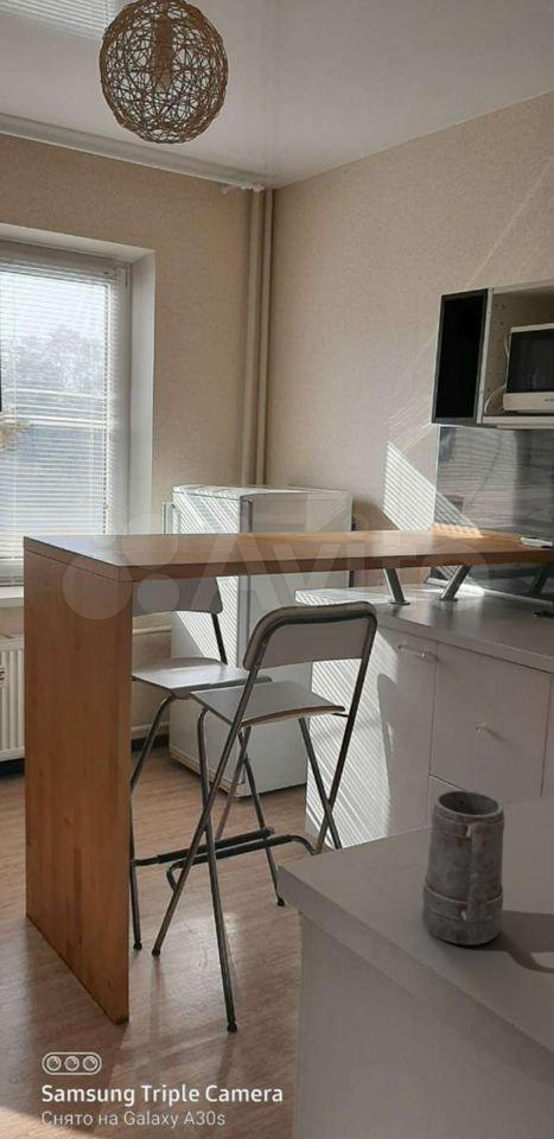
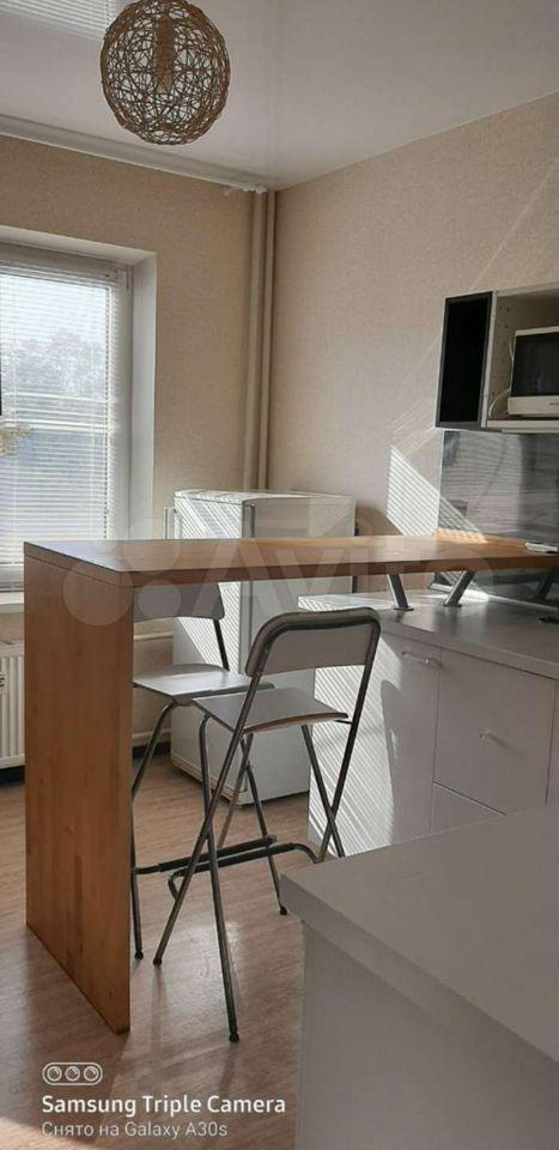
- mug [421,789,505,946]
